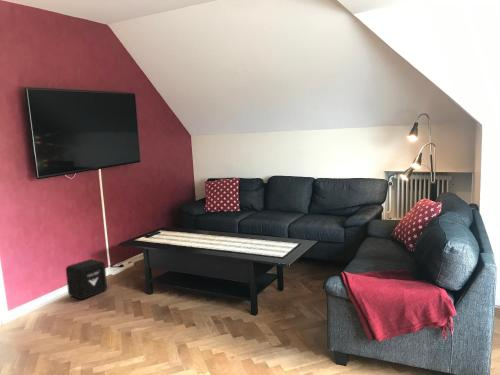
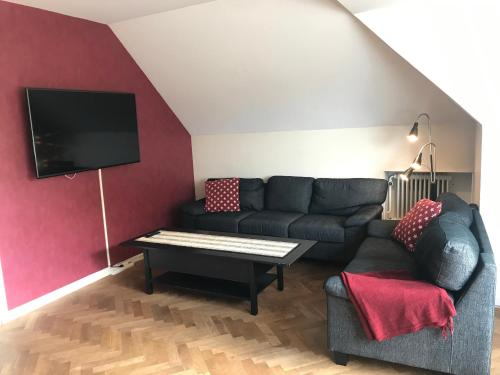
- air purifier [65,258,108,300]
